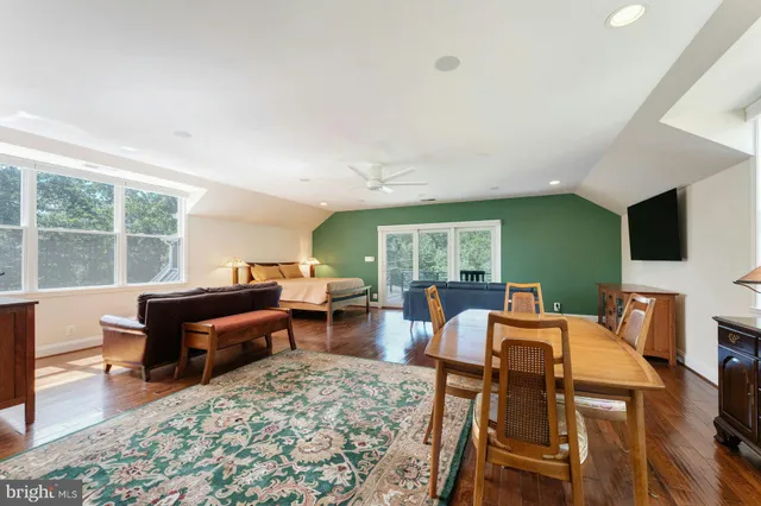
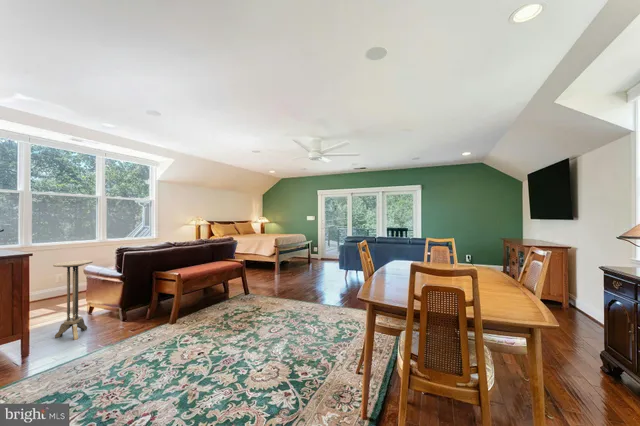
+ side table [52,259,93,341]
